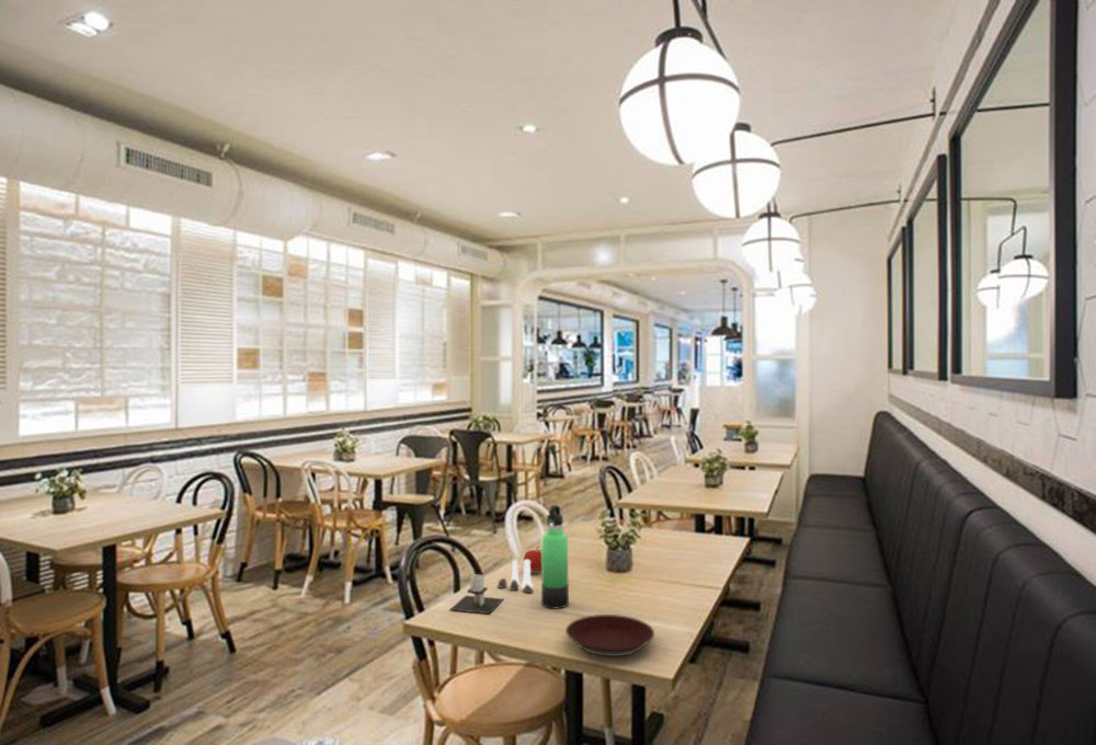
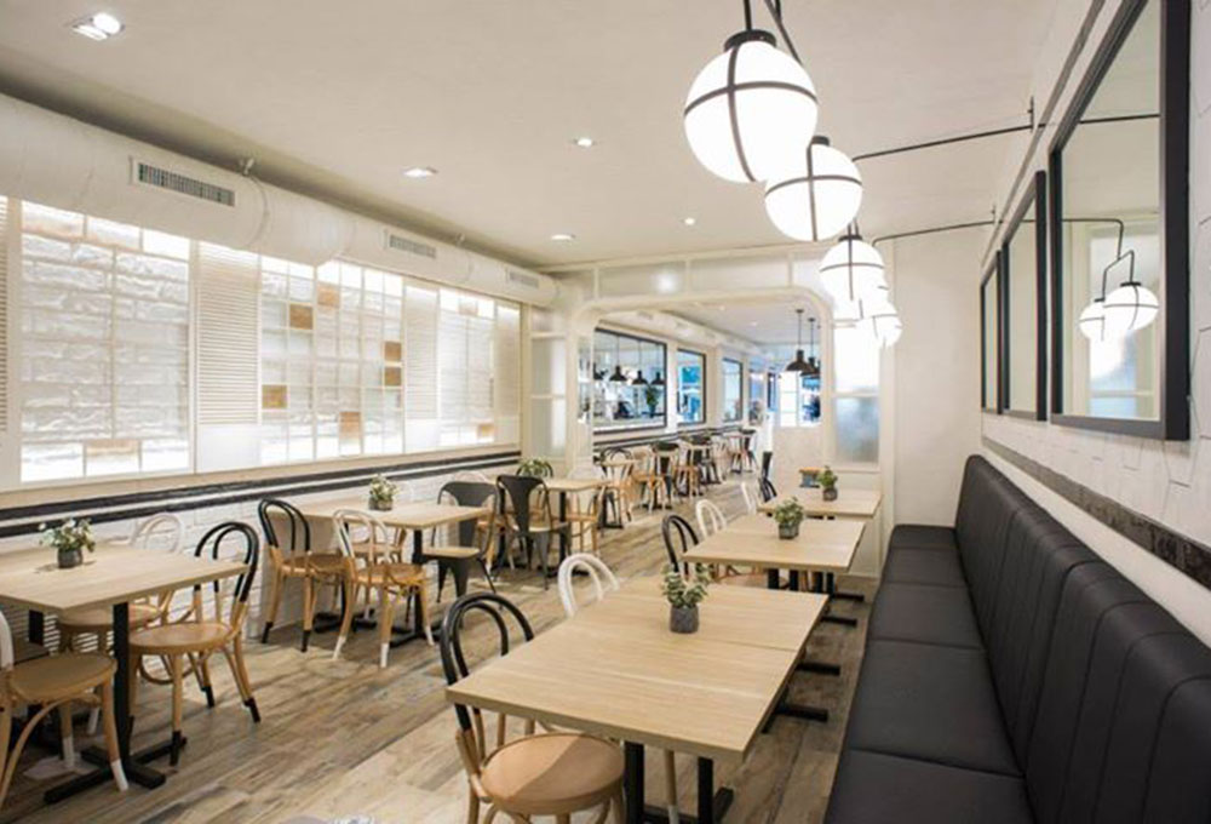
- plate [564,614,655,657]
- fruit [522,545,543,574]
- salt and pepper shaker set [496,559,534,594]
- architectural model [448,573,504,615]
- thermos bottle [540,504,570,609]
